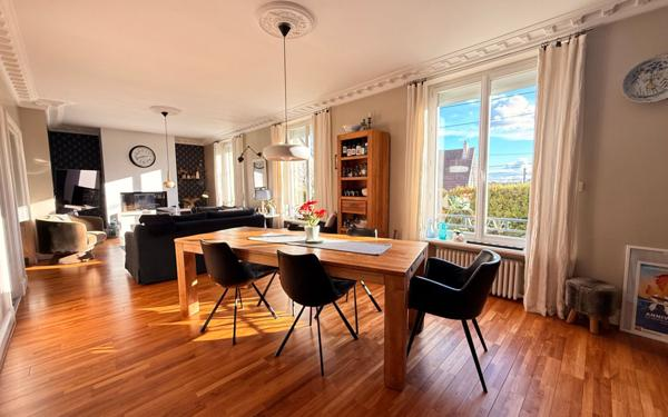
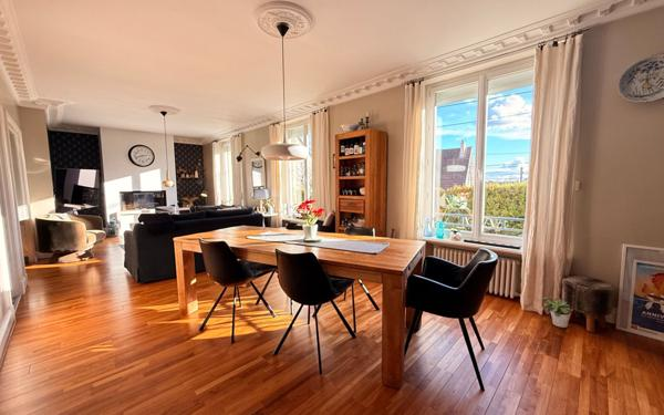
+ potted plant [542,295,573,329]
